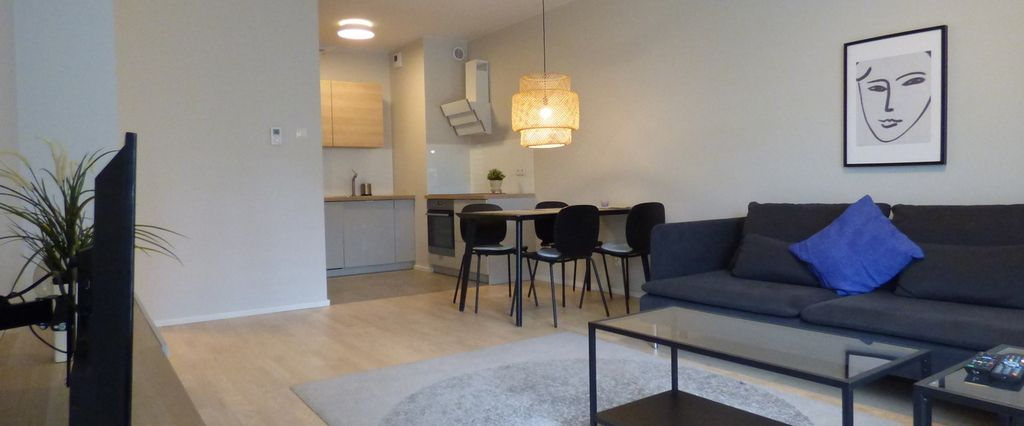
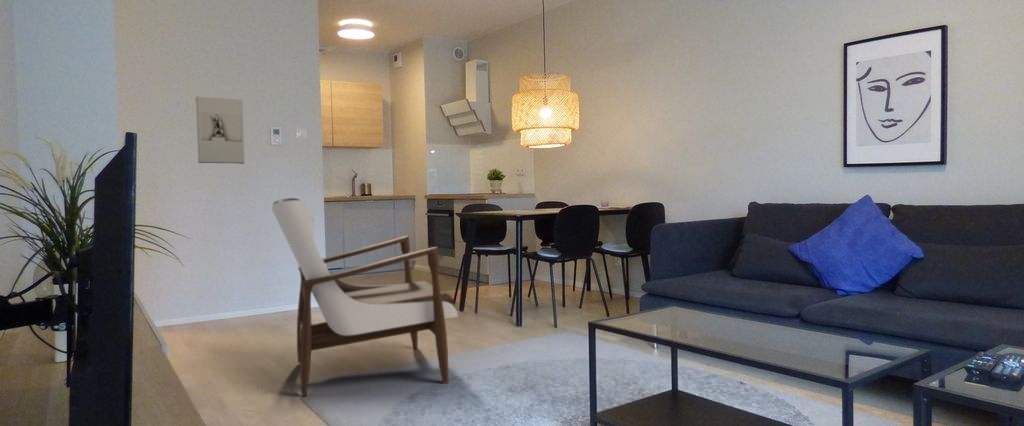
+ wall sculpture [195,95,246,165]
+ armchair [271,197,459,397]
